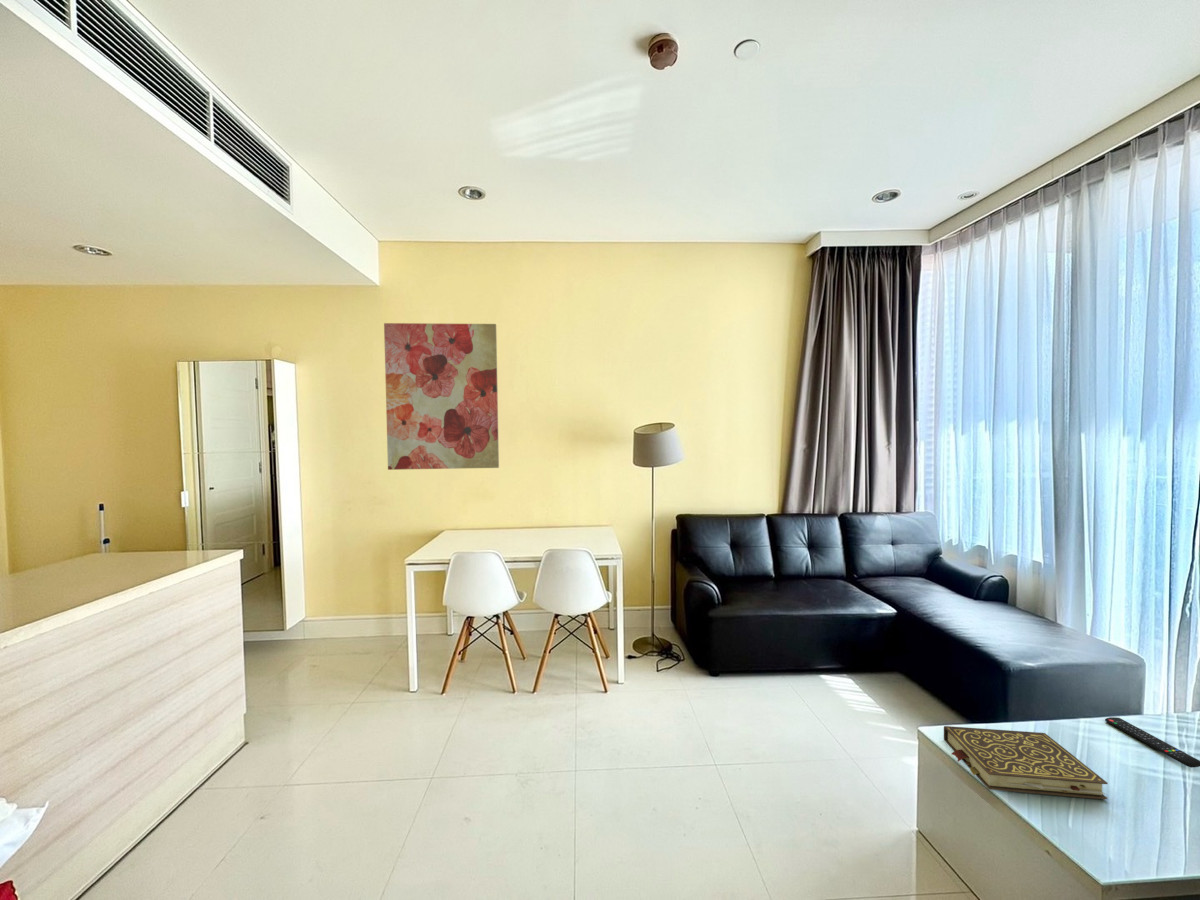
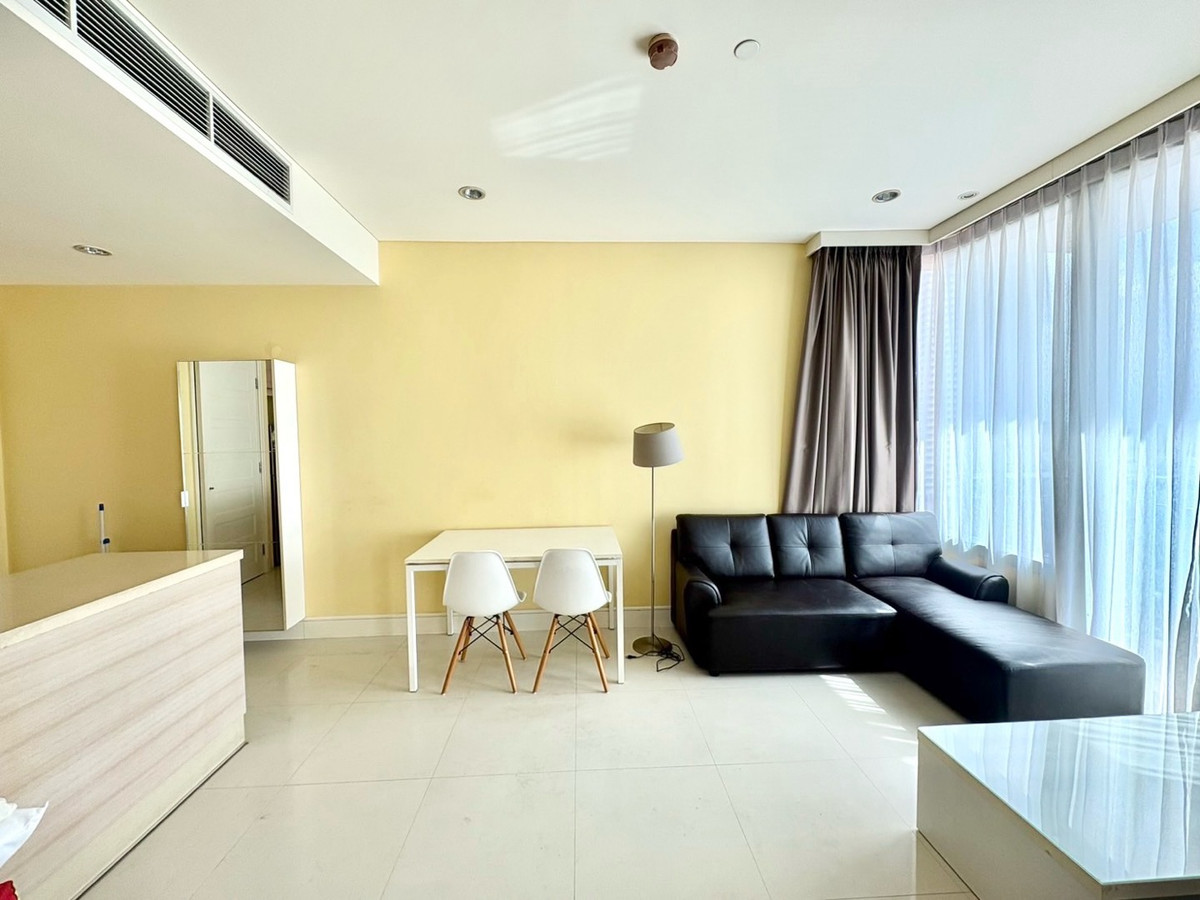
- remote control [1104,716,1200,769]
- book [943,725,1108,800]
- wall art [383,322,500,471]
